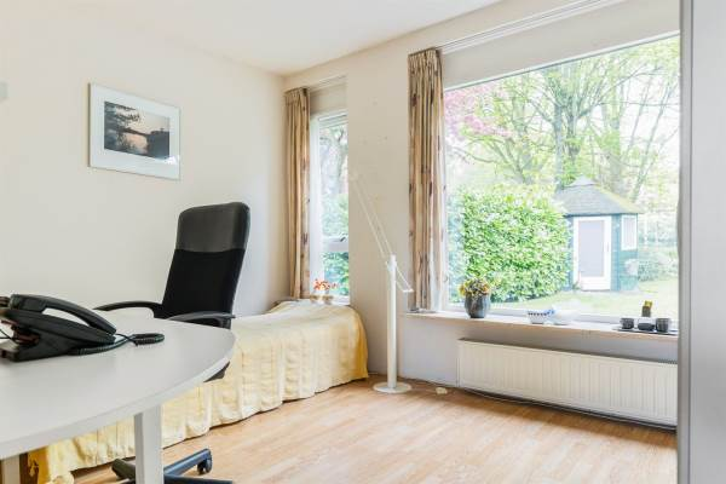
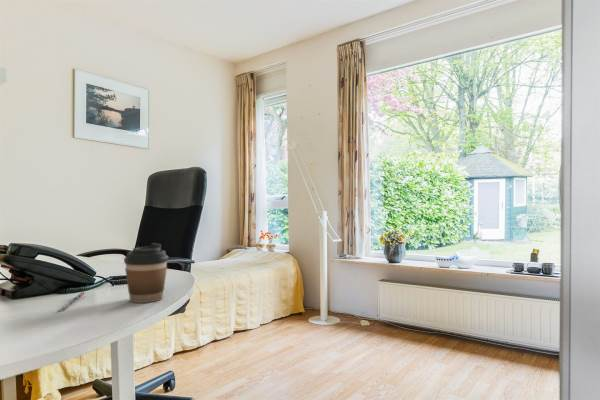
+ coffee cup [123,242,169,304]
+ pen [57,291,86,313]
